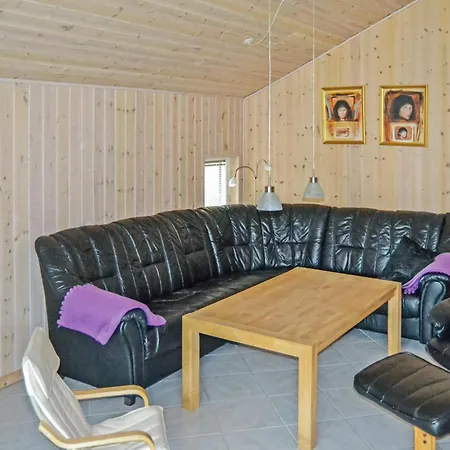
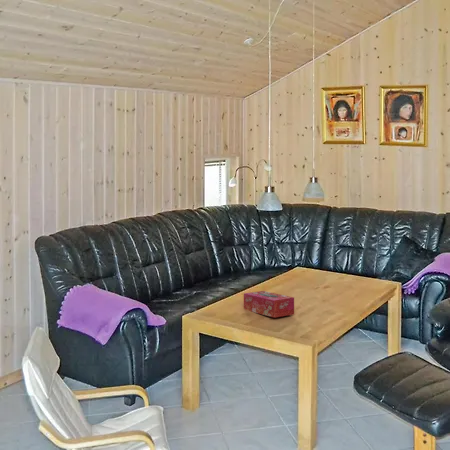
+ tissue box [243,290,295,318]
